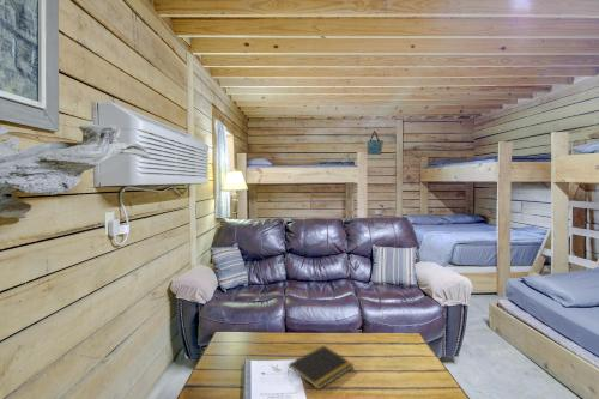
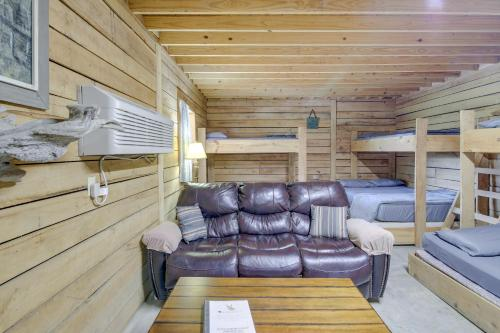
- notepad [286,344,355,391]
